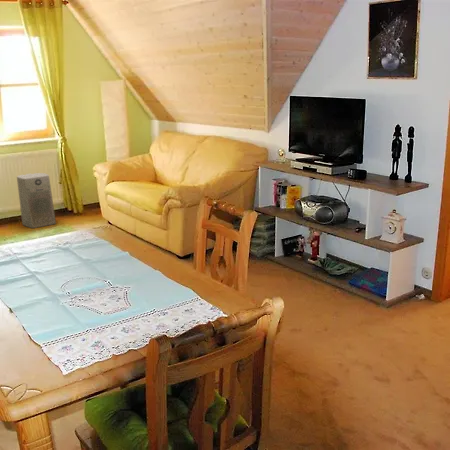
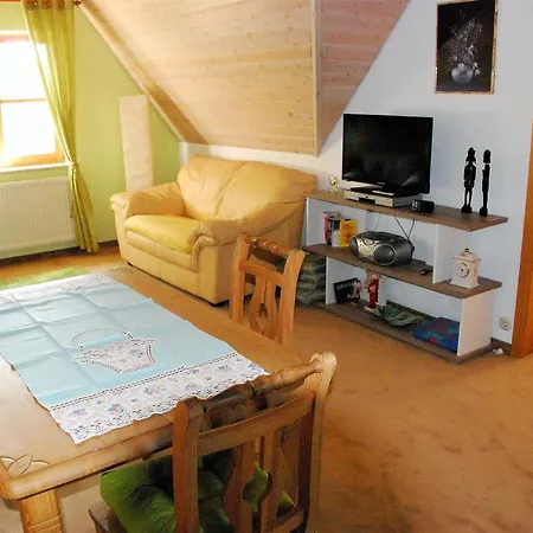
- fan [16,172,57,229]
